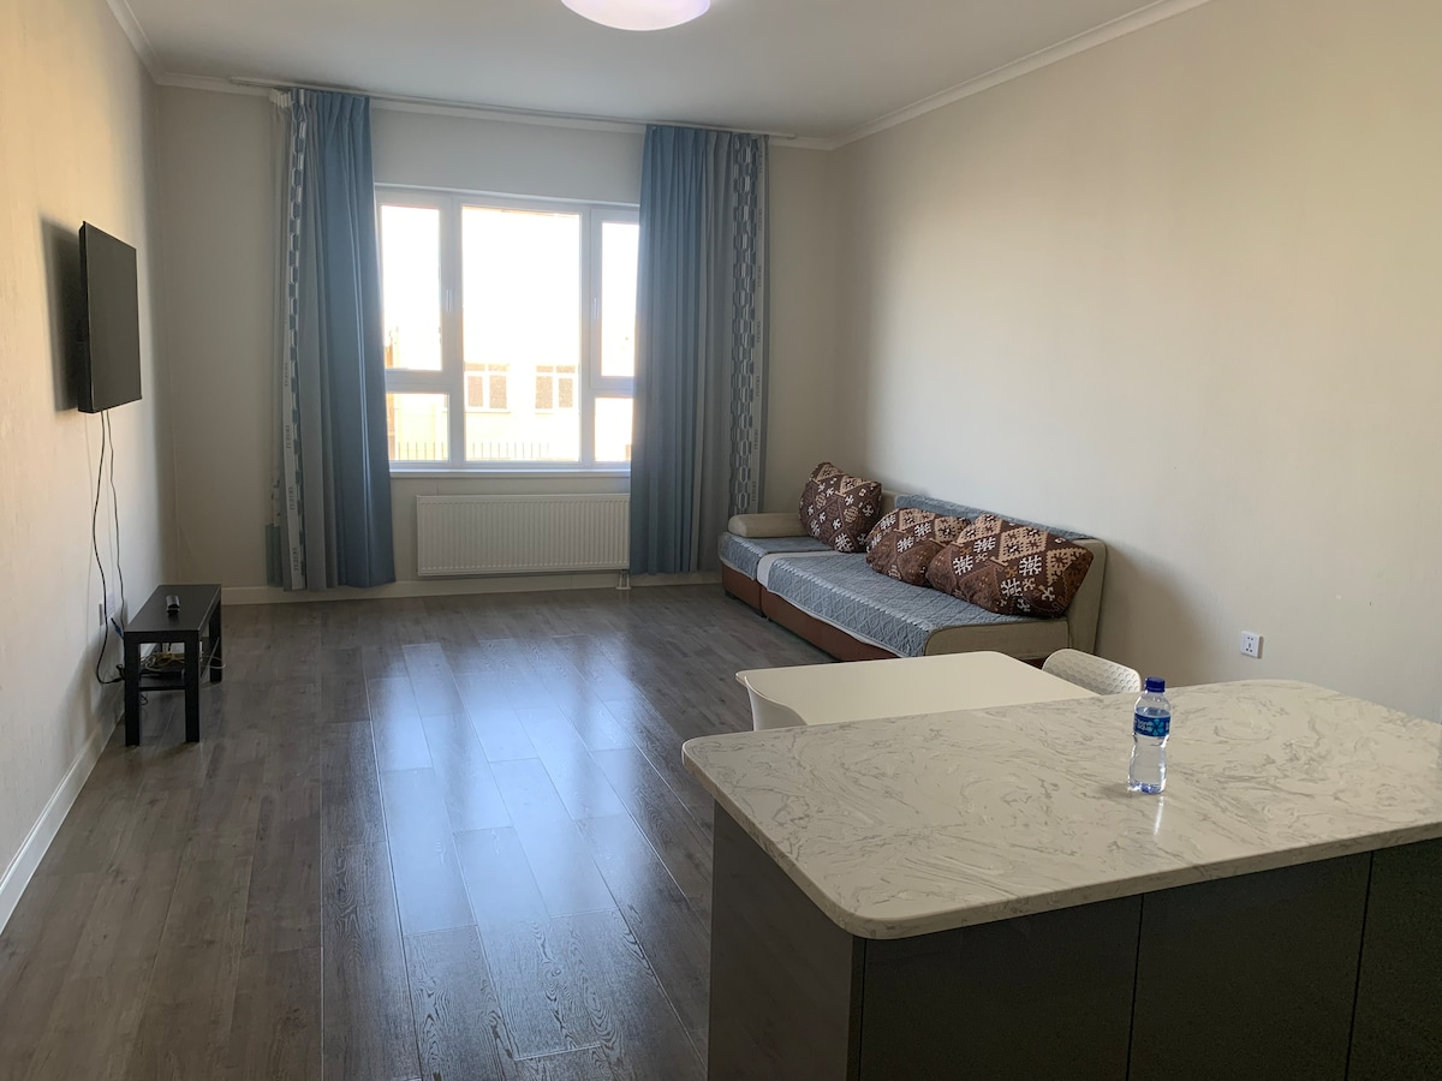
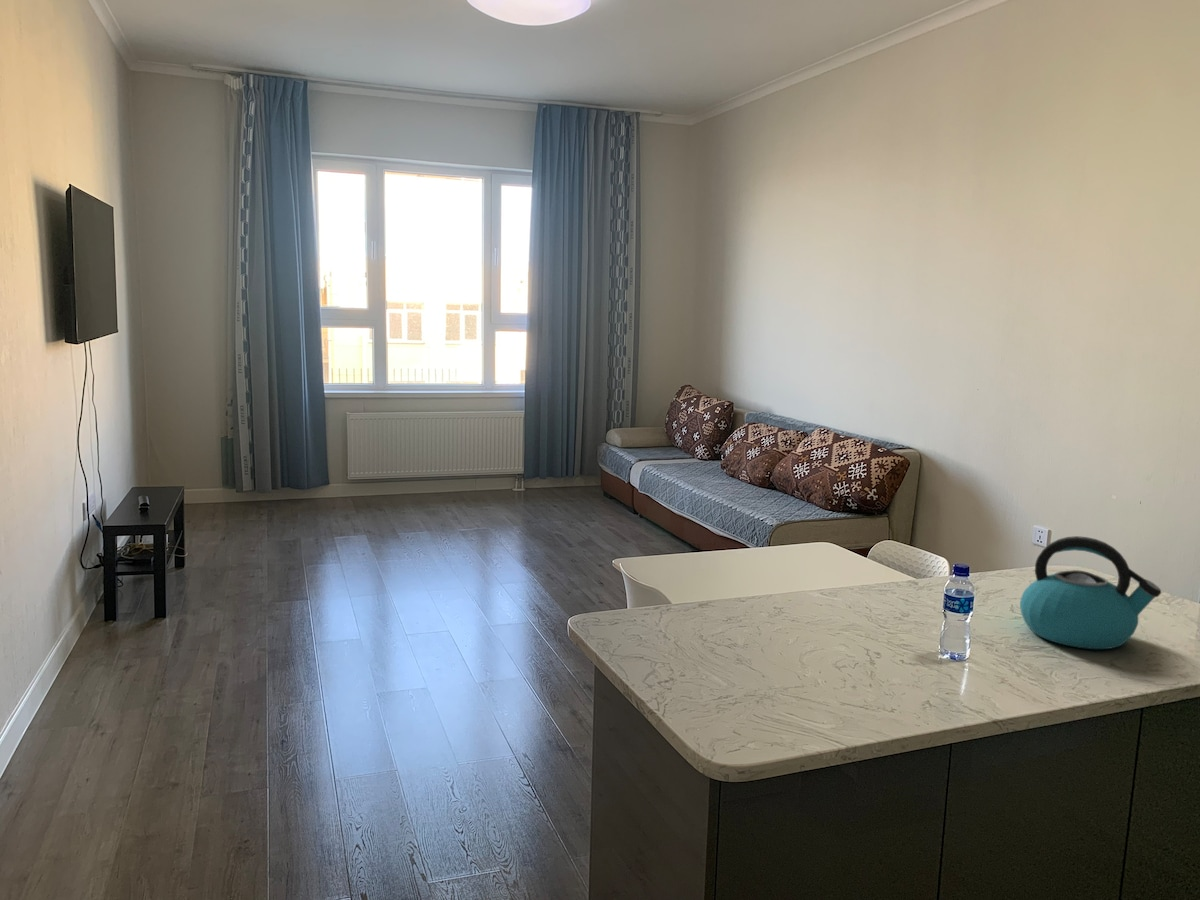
+ kettle [1019,535,1162,650]
